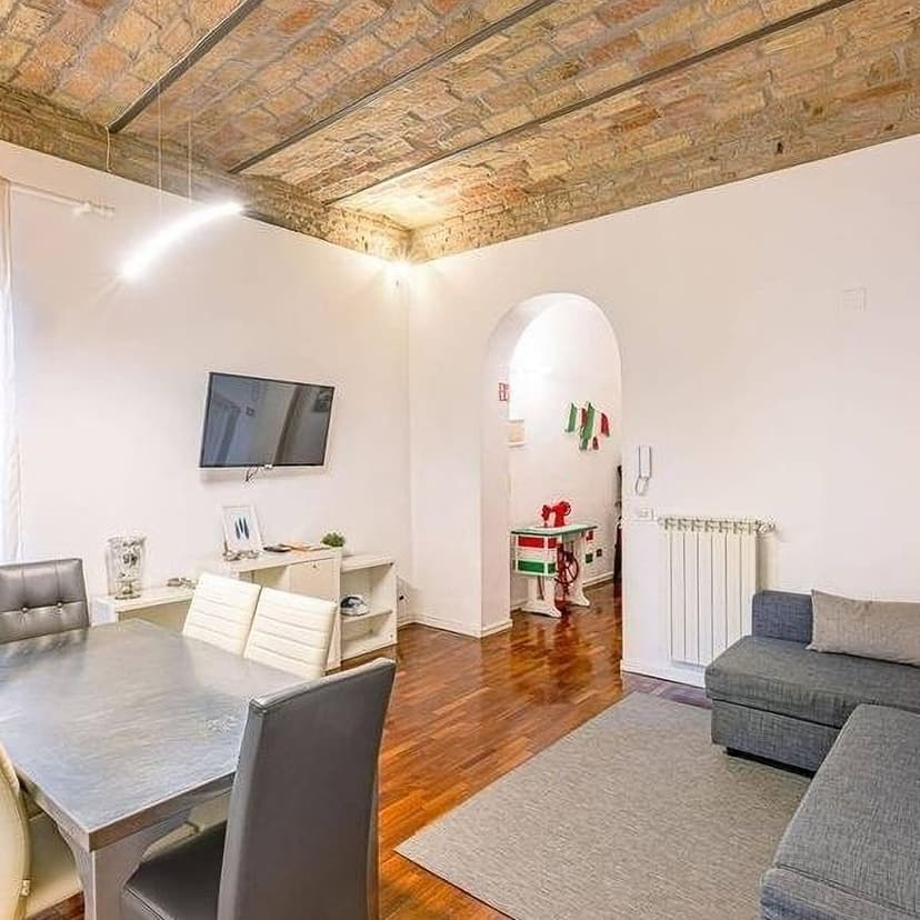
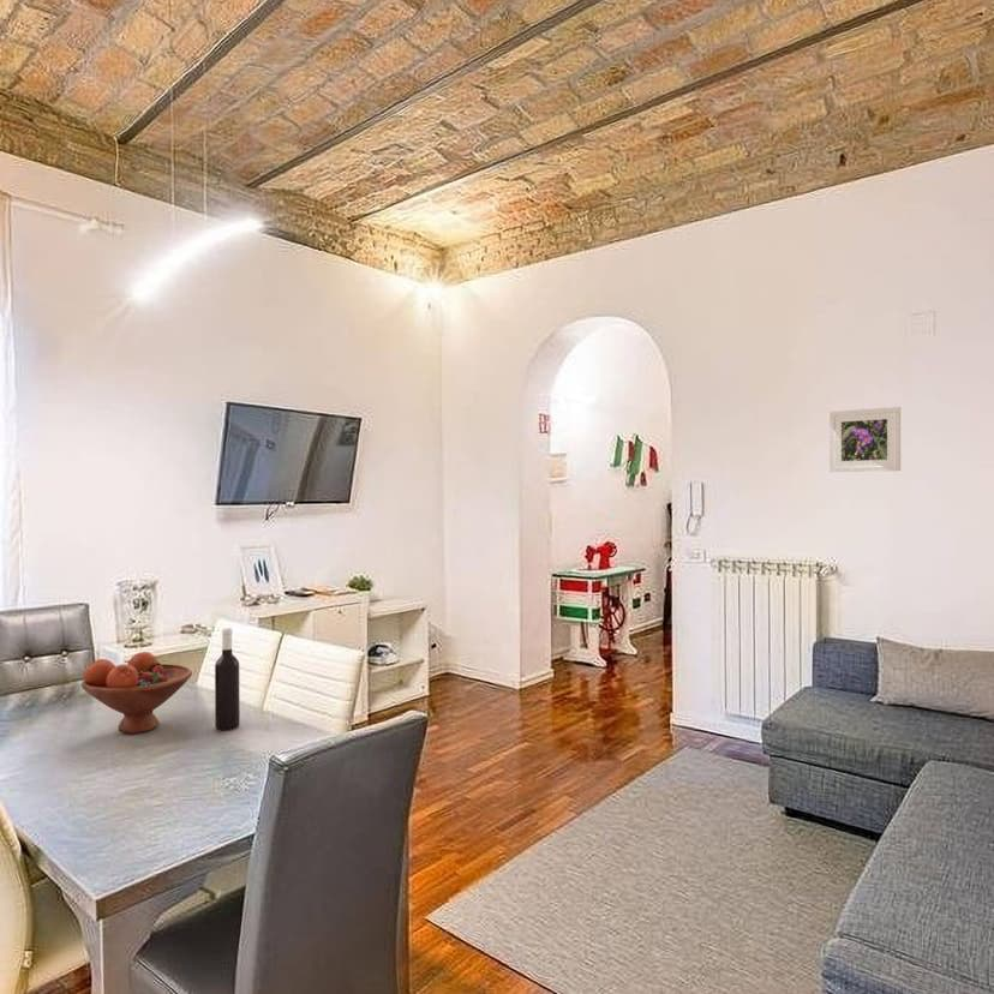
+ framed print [828,406,902,473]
+ fruit bowl [80,651,193,735]
+ wine bottle [214,627,241,731]
